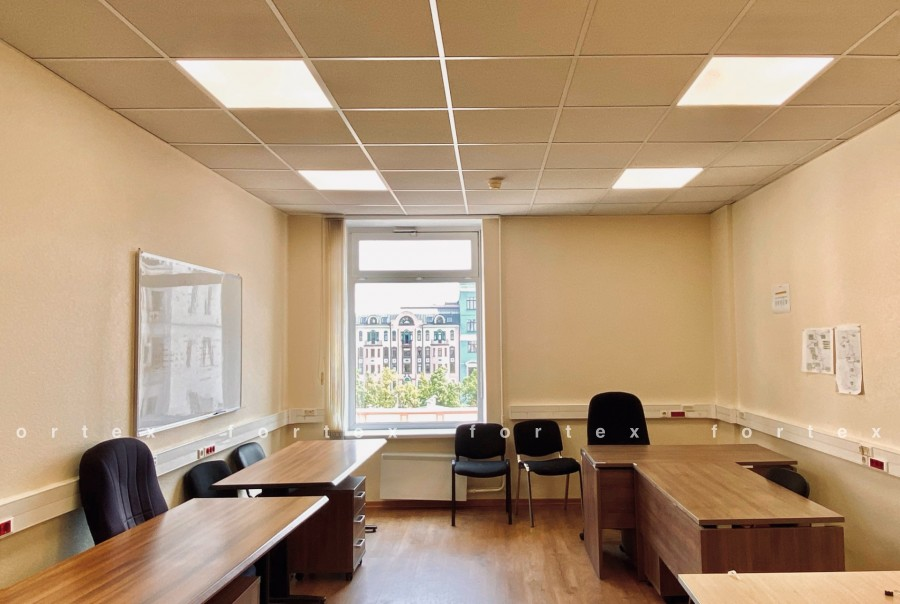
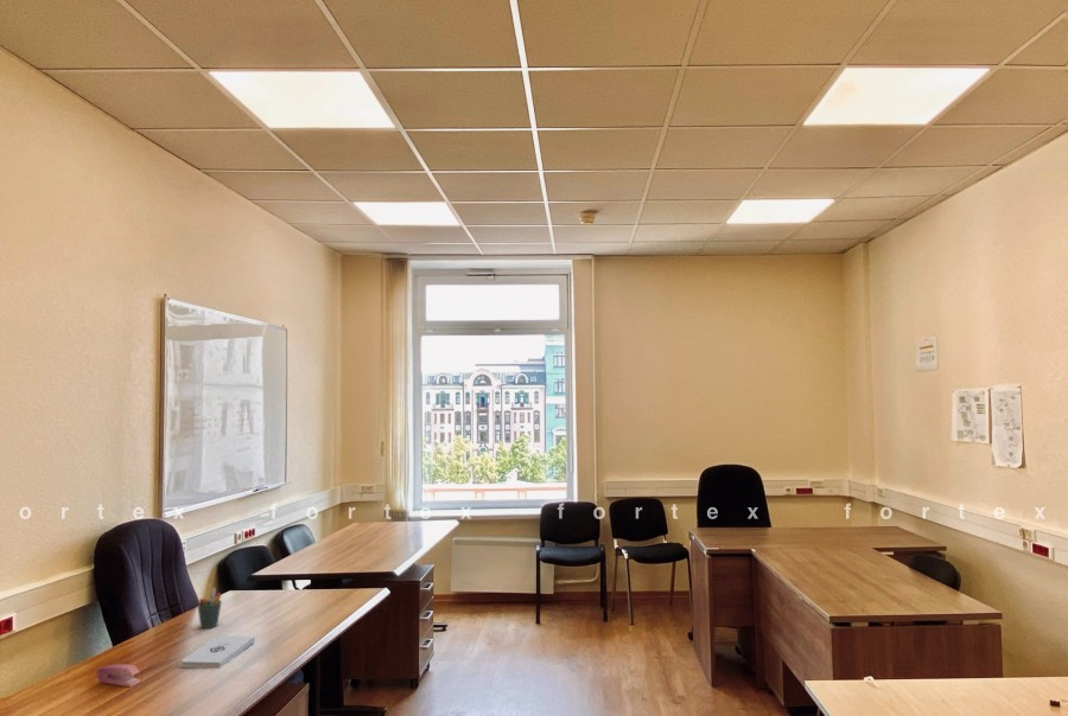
+ stapler [96,663,141,688]
+ pen holder [196,587,223,629]
+ notepad [180,635,256,669]
